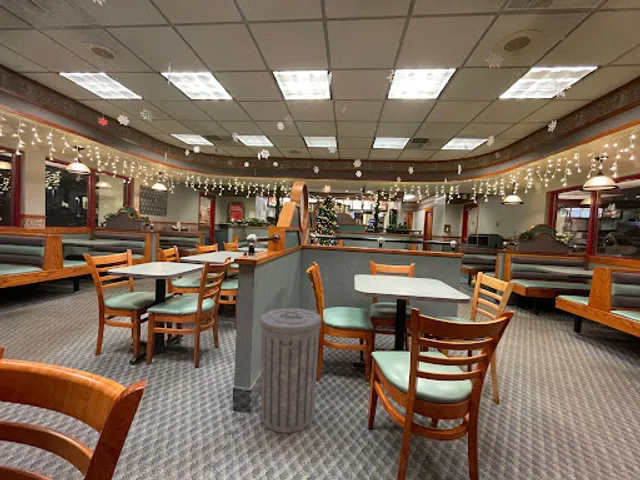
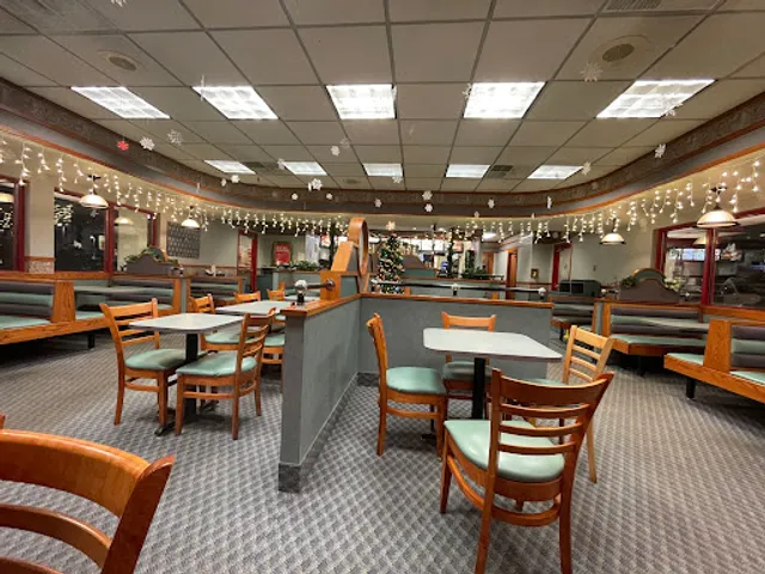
- trash can [260,307,322,434]
